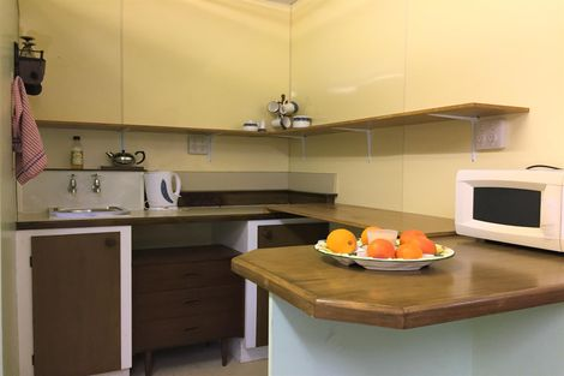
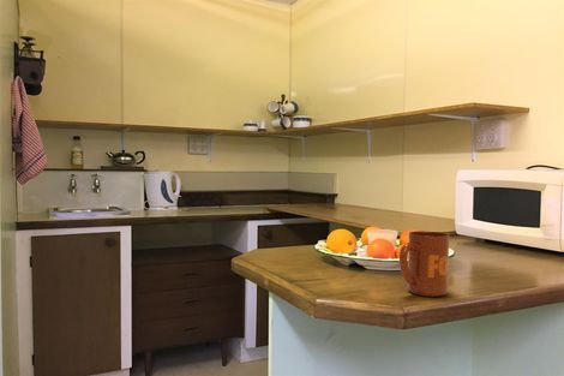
+ mug [398,229,450,298]
